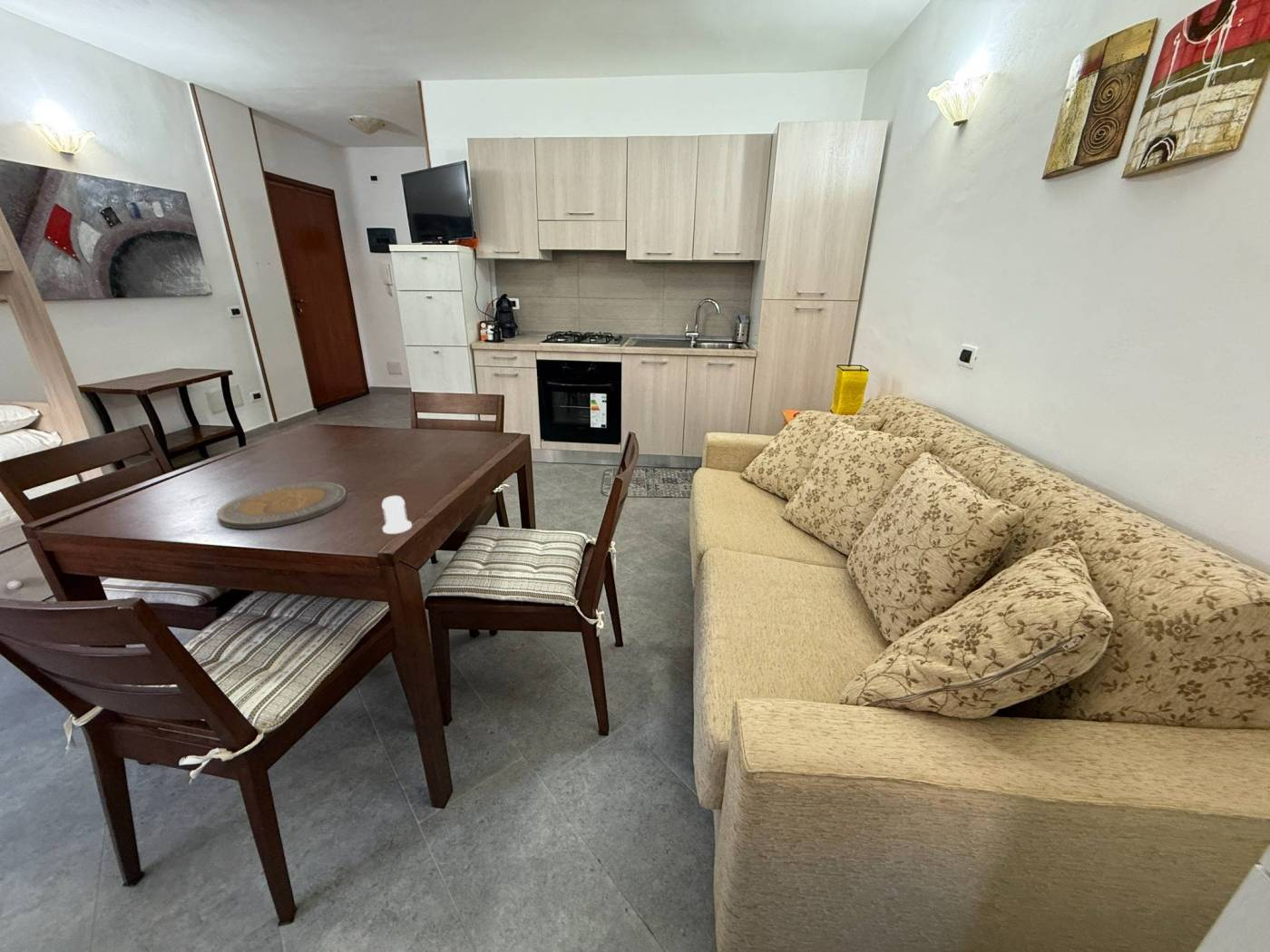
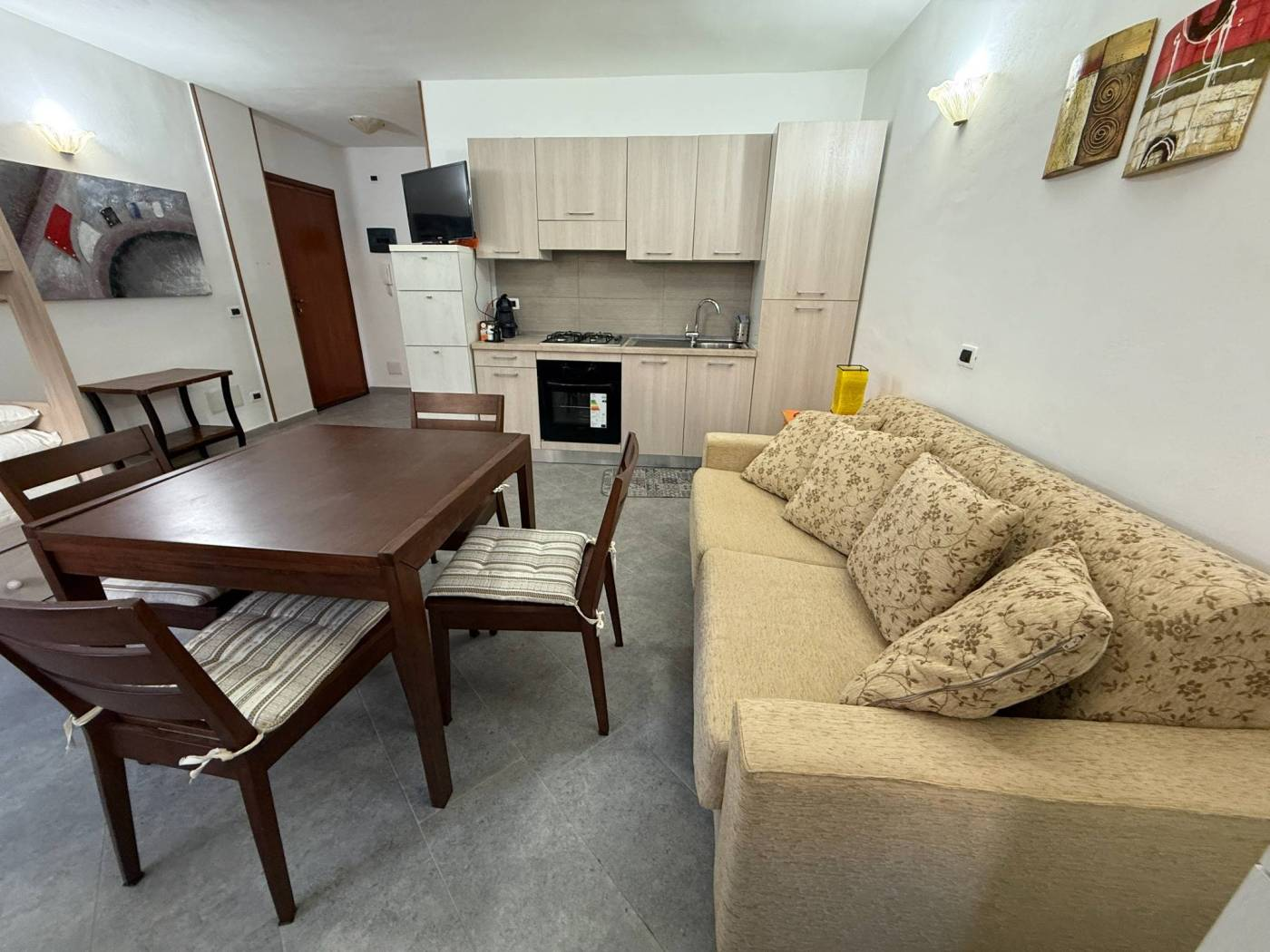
- salt shaker [381,495,413,535]
- plate [216,481,347,530]
